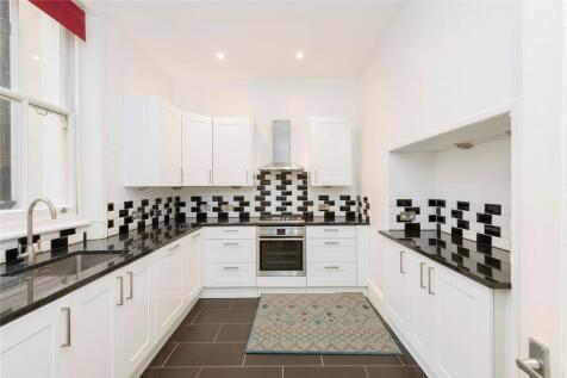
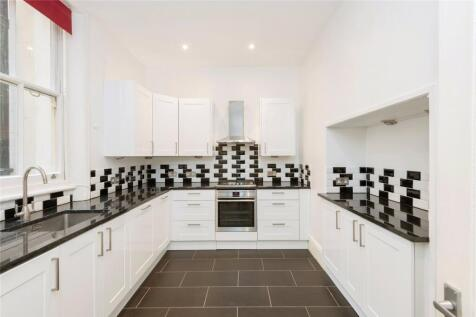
- rug [243,291,404,357]
